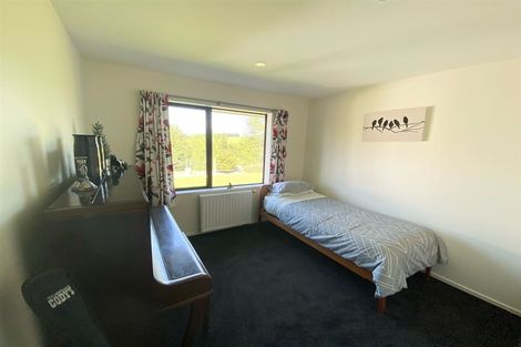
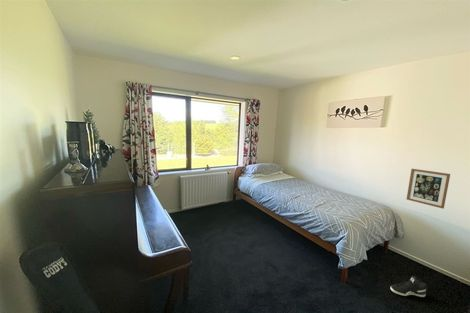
+ wall art [406,168,451,210]
+ sneaker [390,275,428,298]
